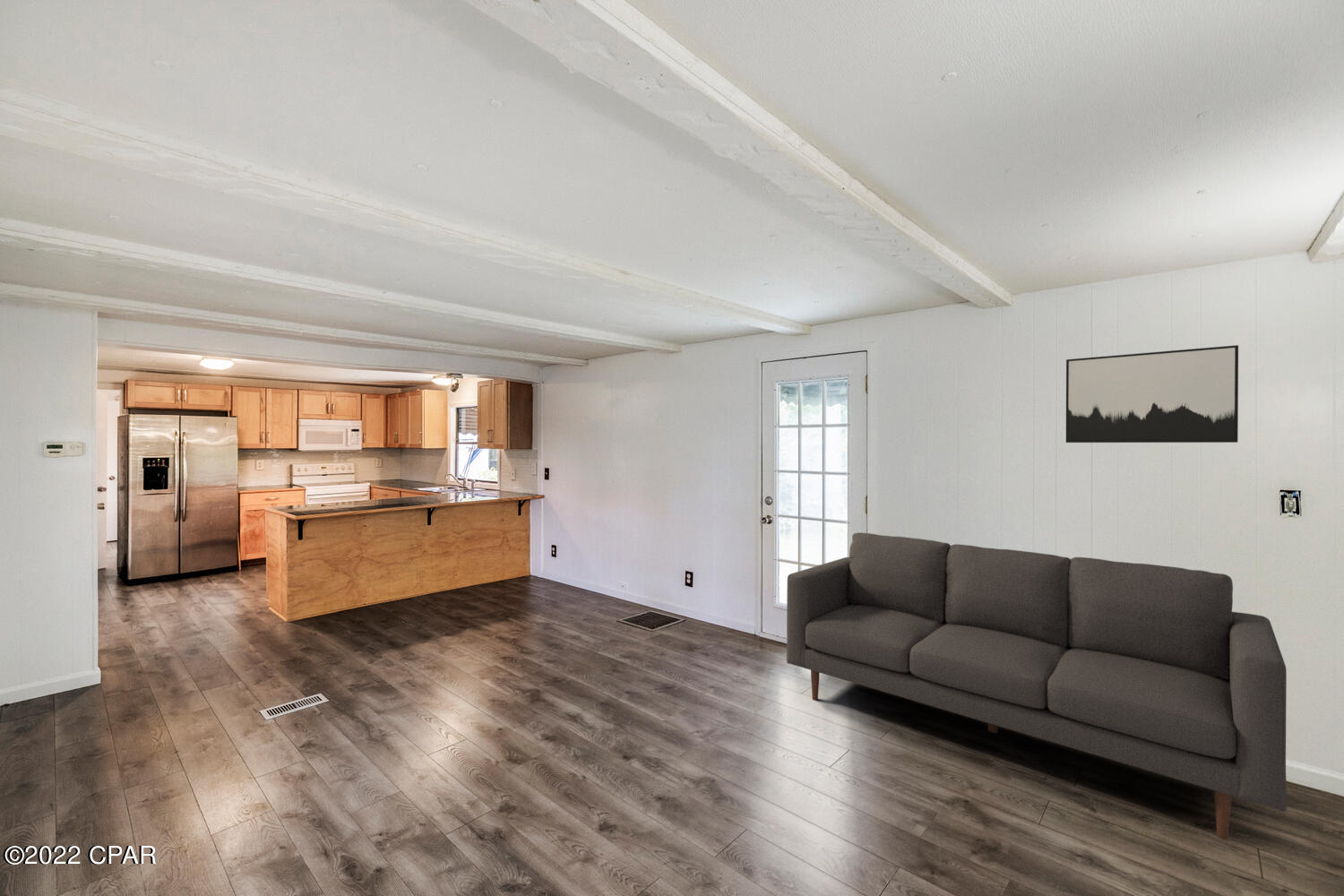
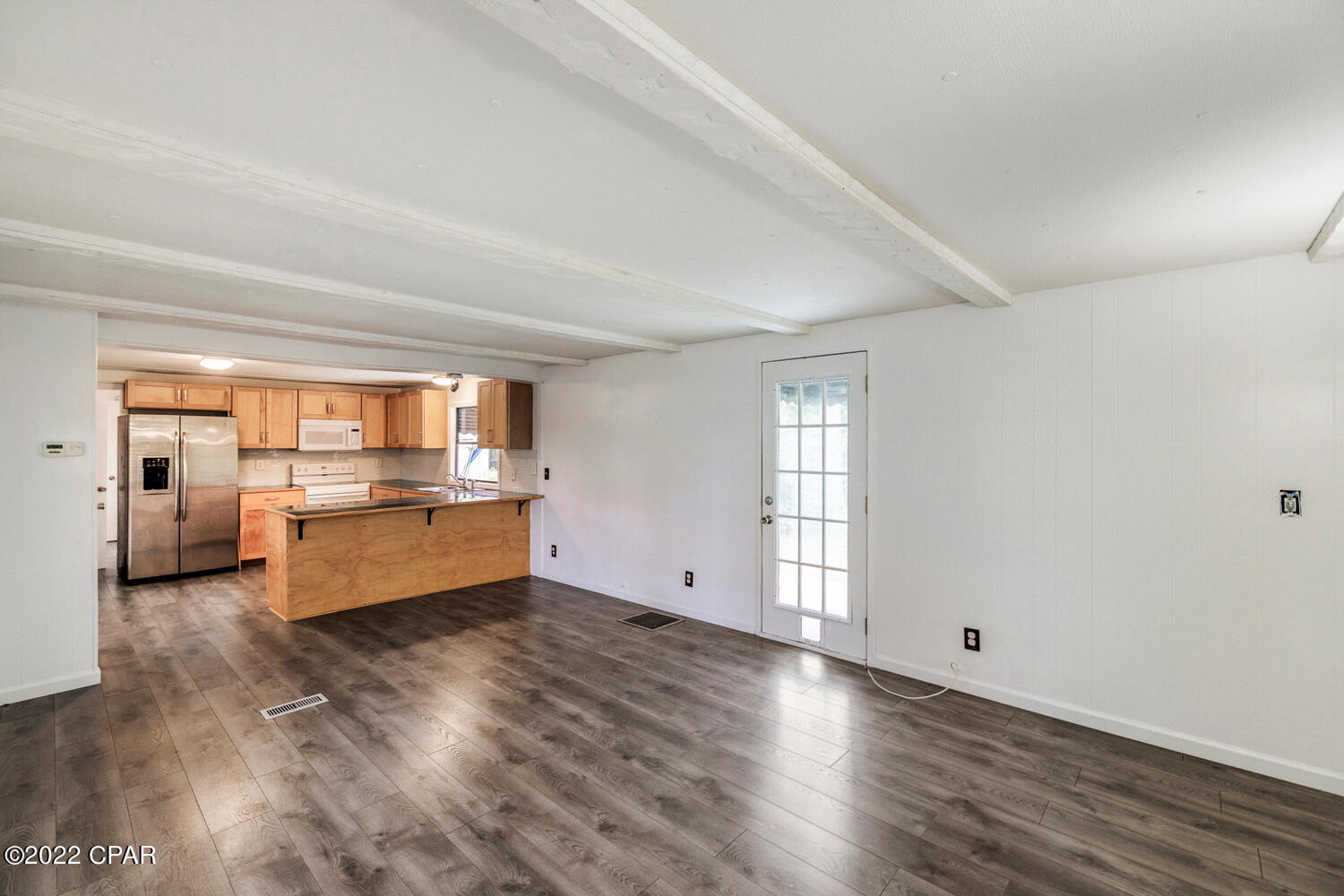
- wall art [1065,344,1239,444]
- sofa [786,531,1288,840]
